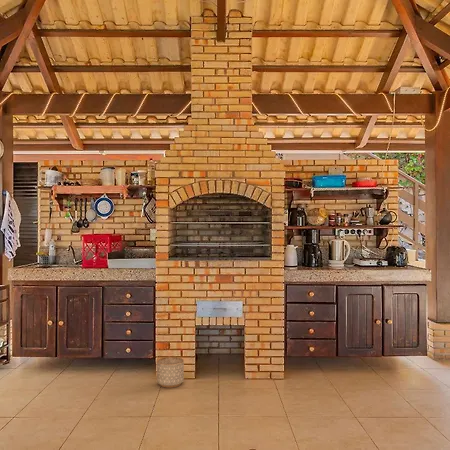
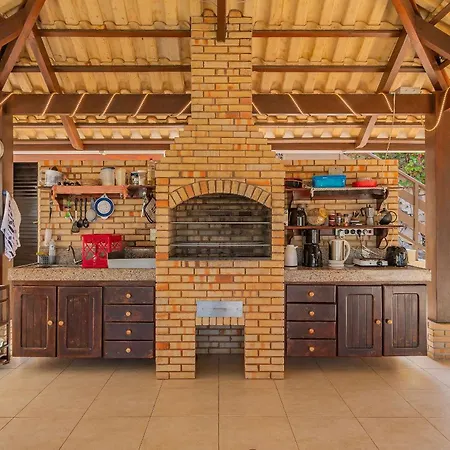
- planter [156,356,185,389]
